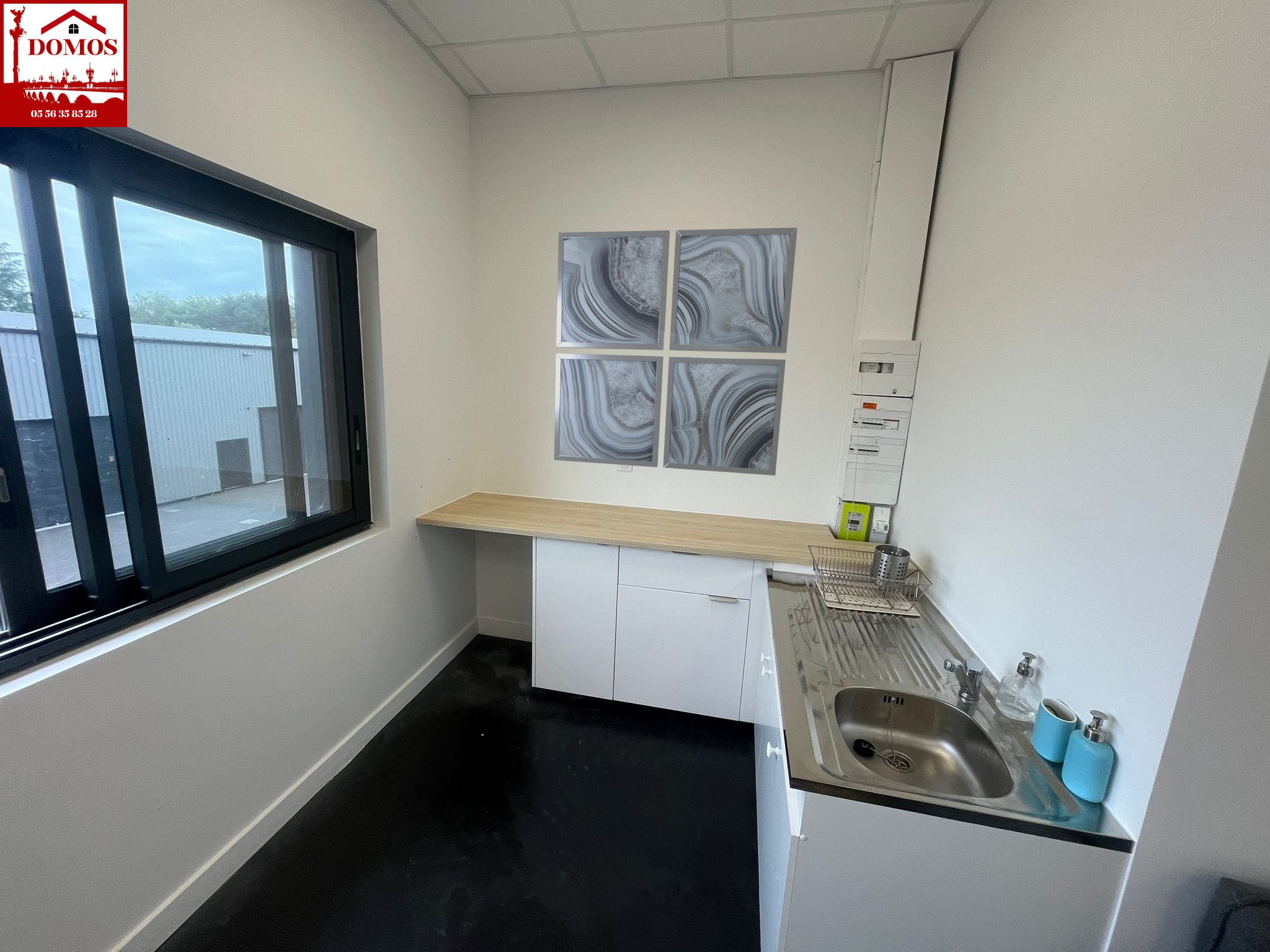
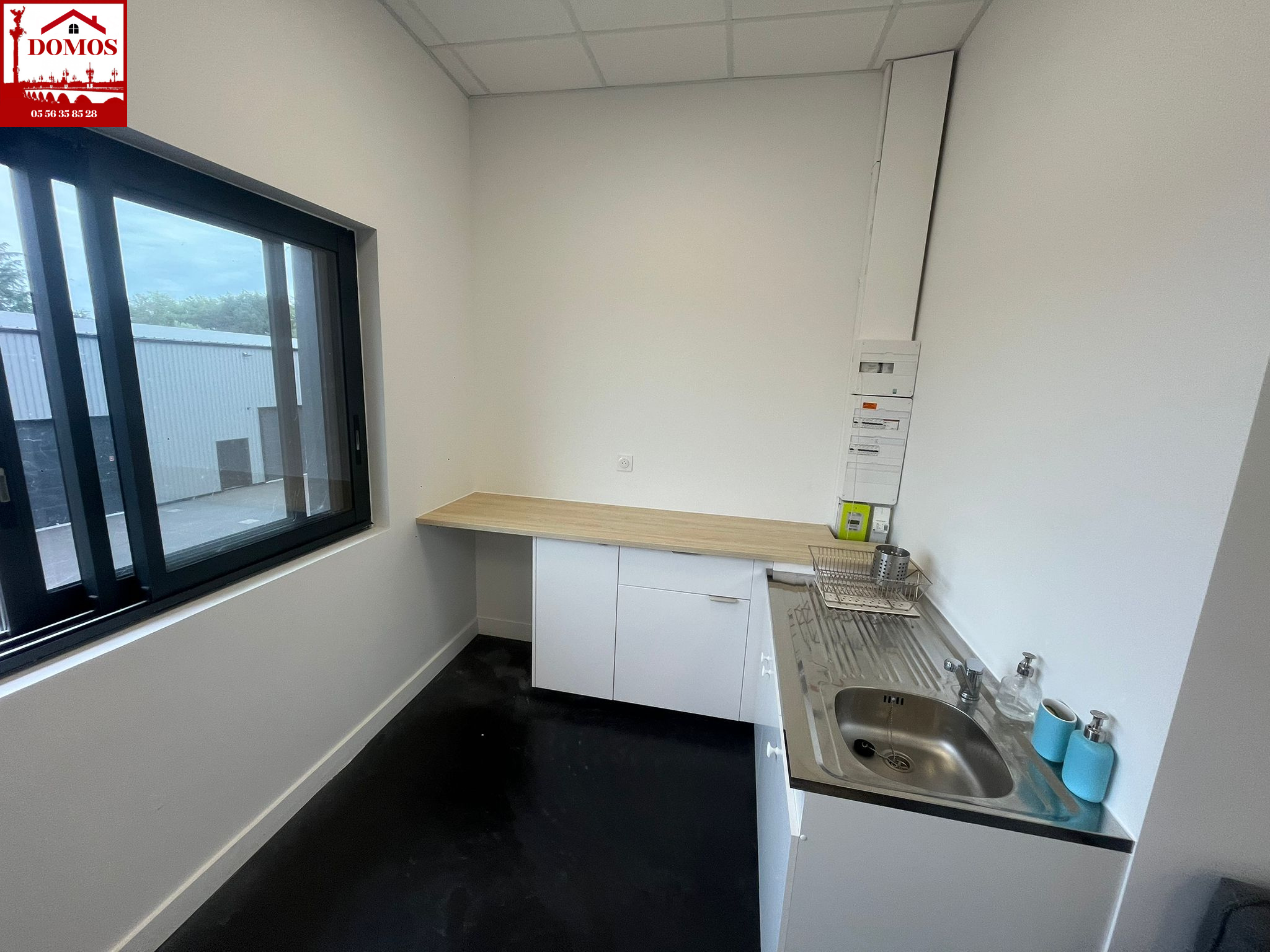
- wall art [553,227,798,476]
